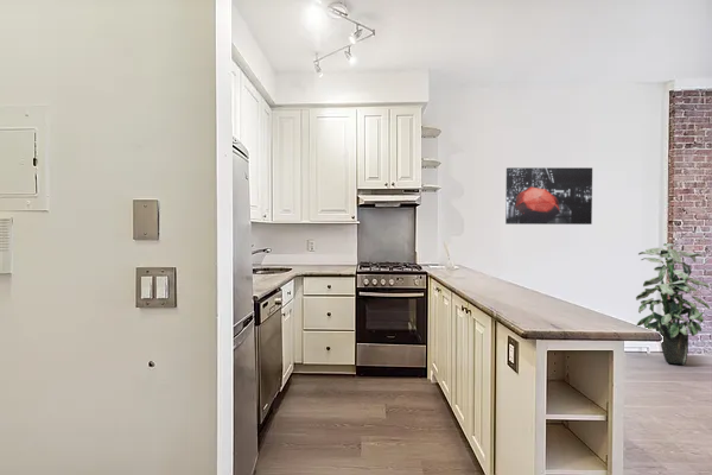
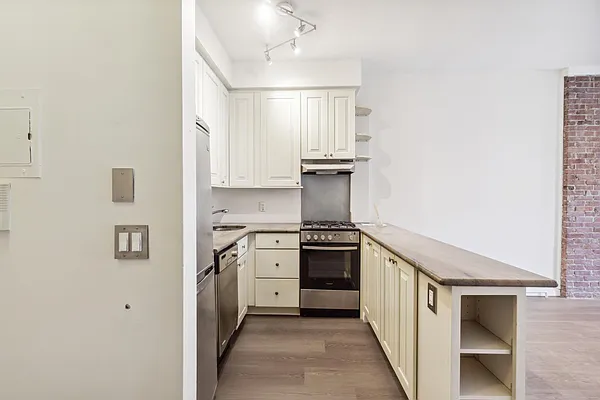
- indoor plant [635,242,711,366]
- wall art [504,166,593,226]
